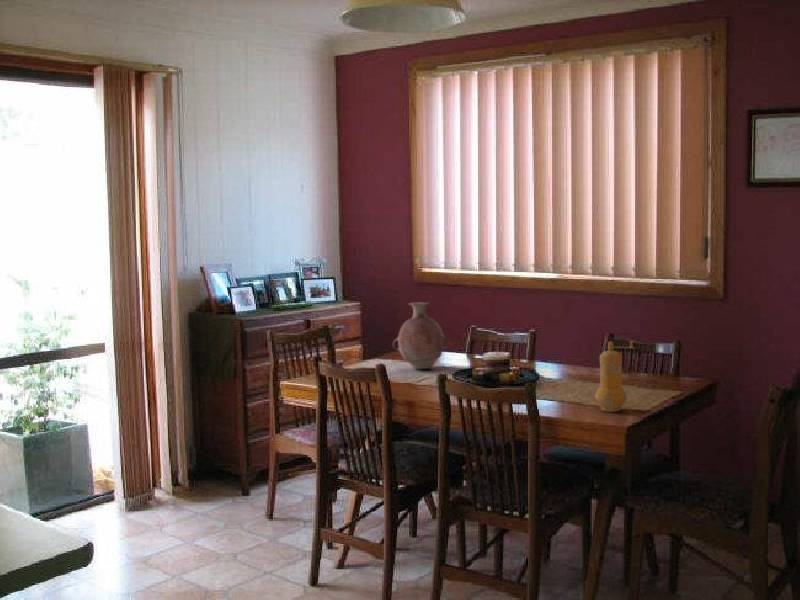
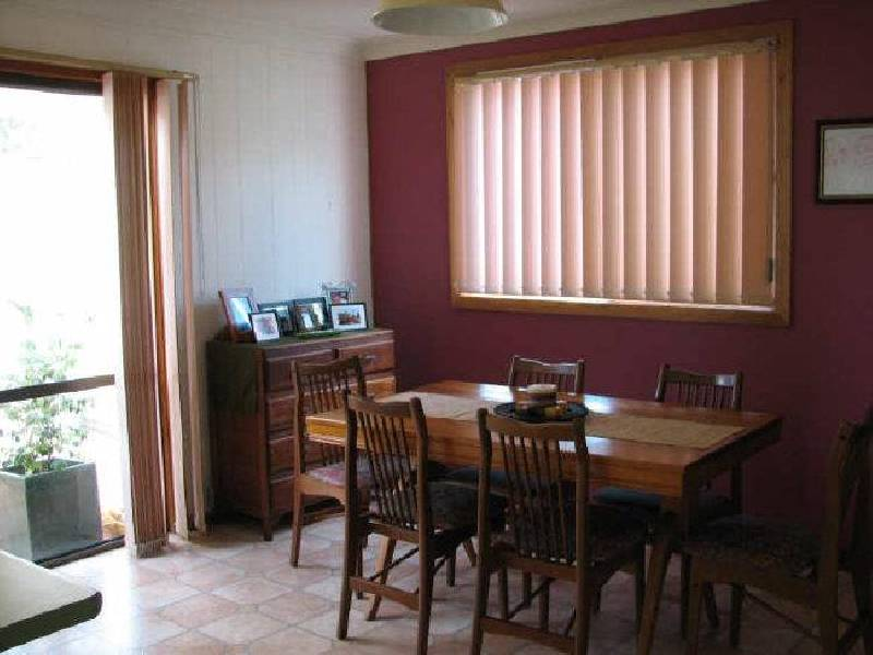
- vase [392,301,450,370]
- pepper mill [594,340,635,413]
